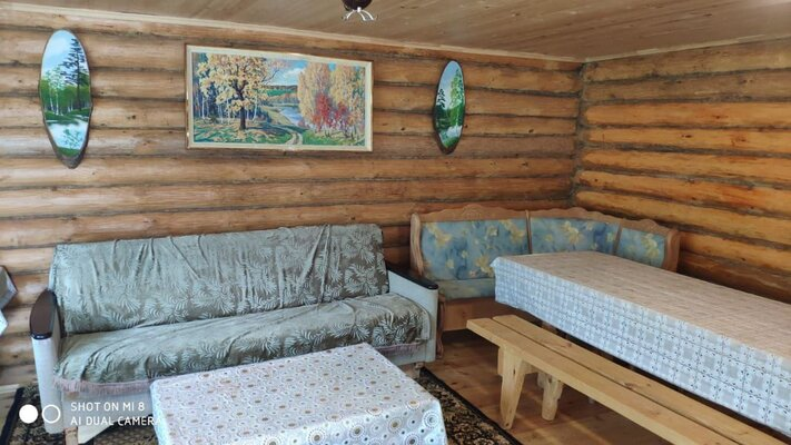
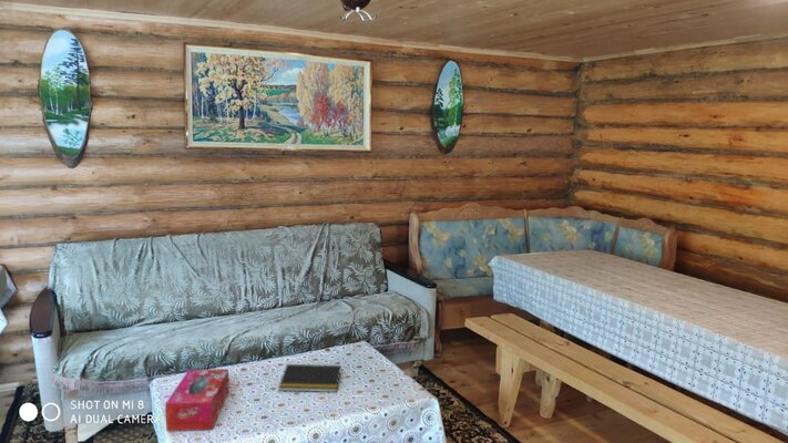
+ tissue box [164,368,231,432]
+ notepad [277,363,342,393]
